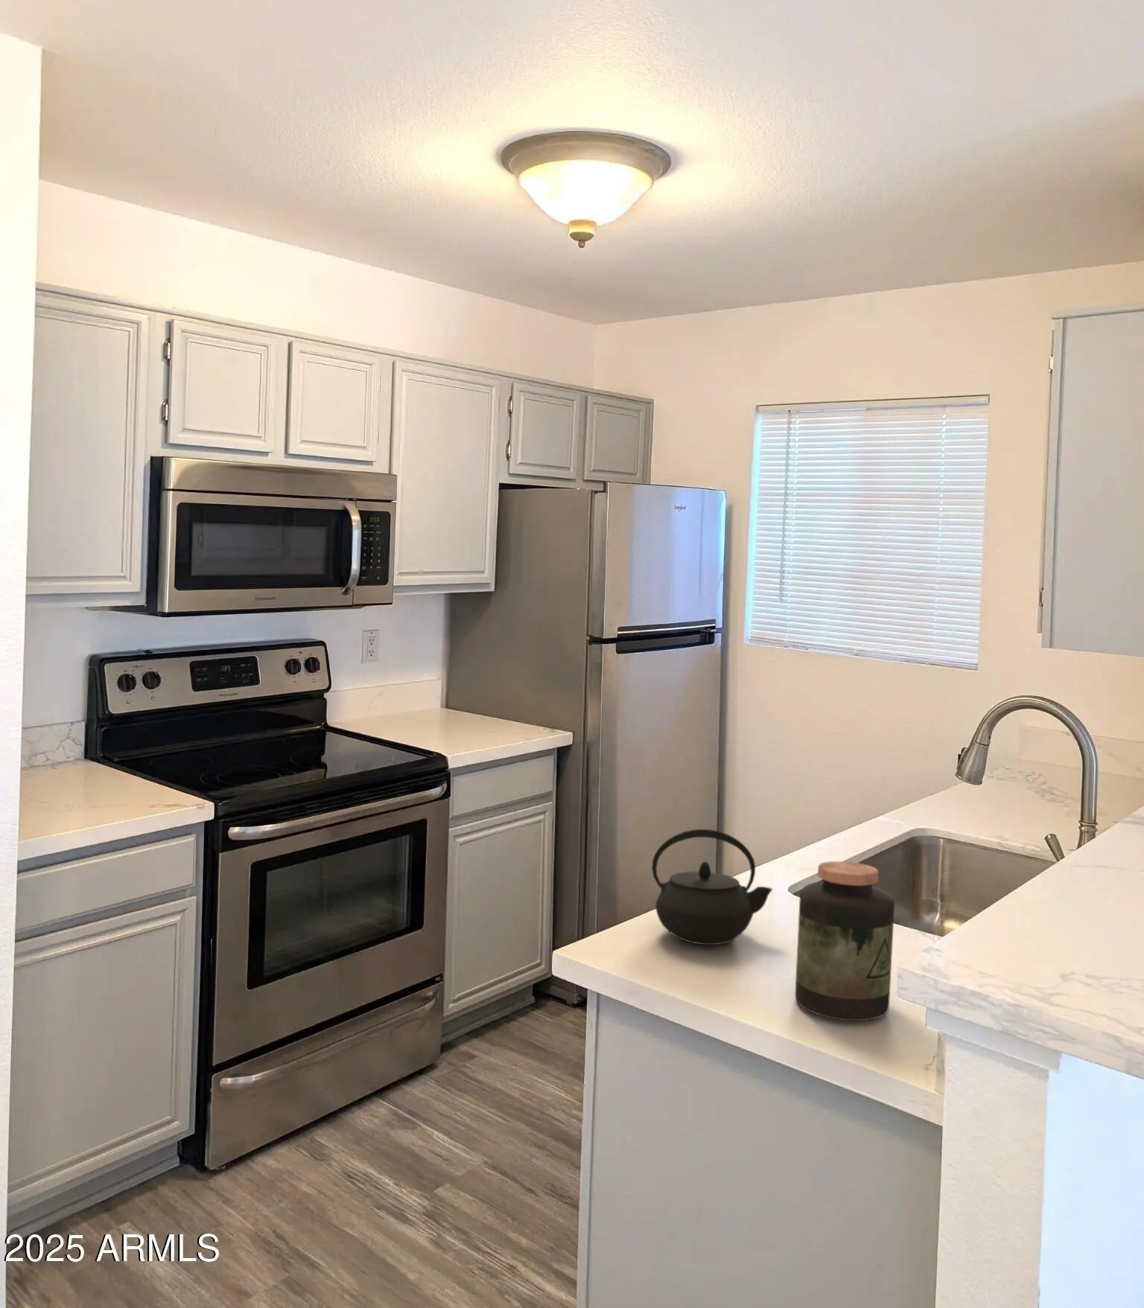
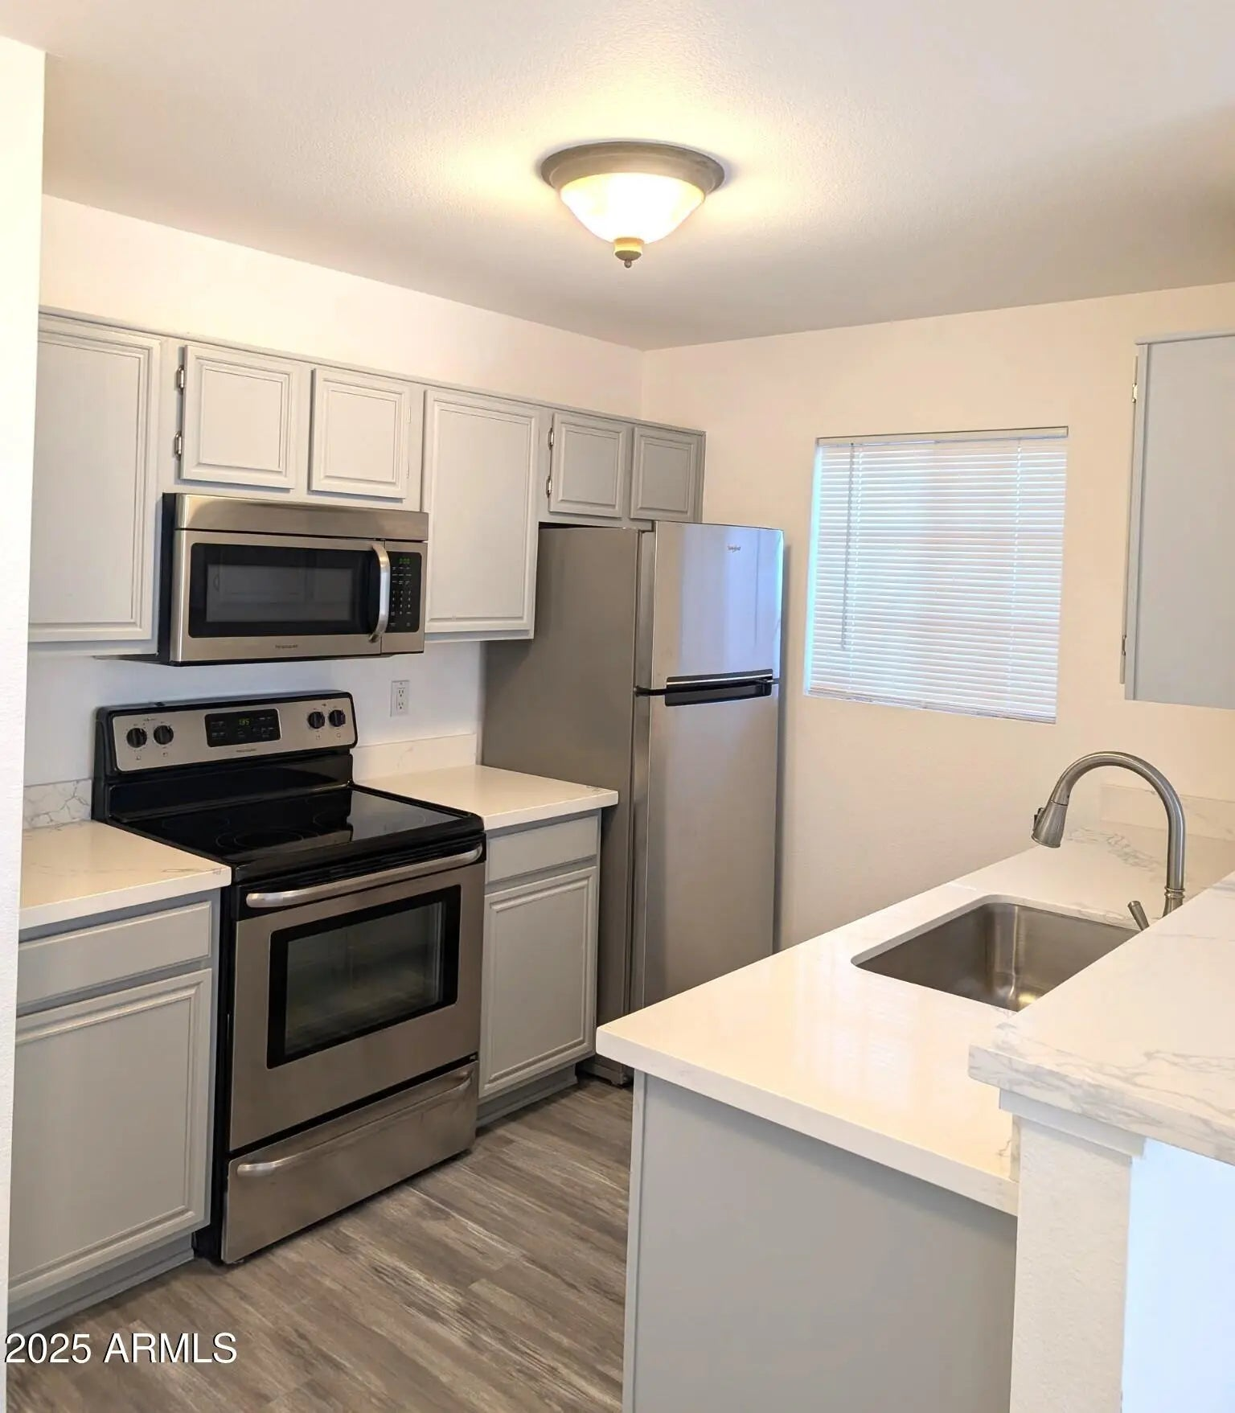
- kettle [651,829,773,945]
- jar [795,861,895,1021]
